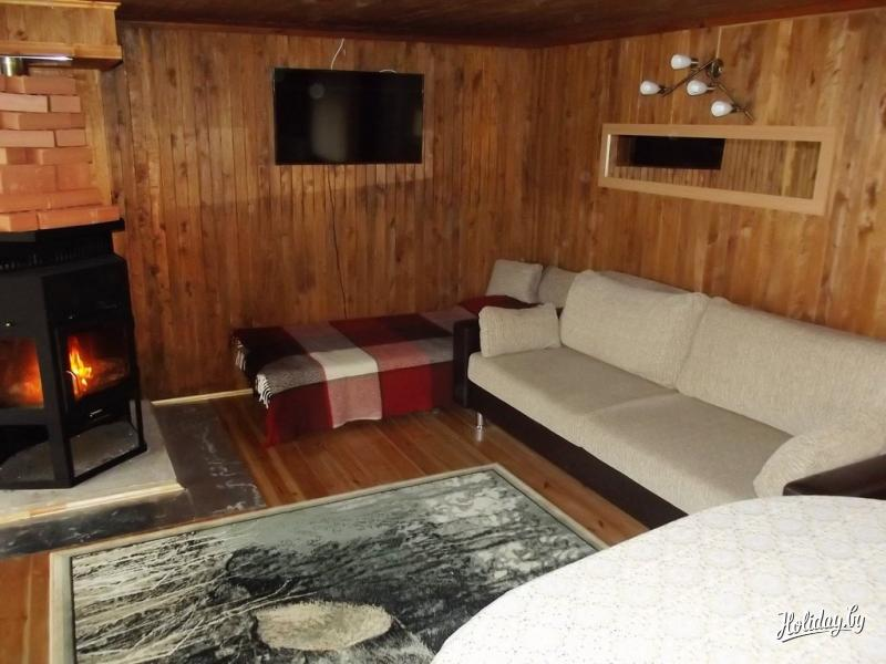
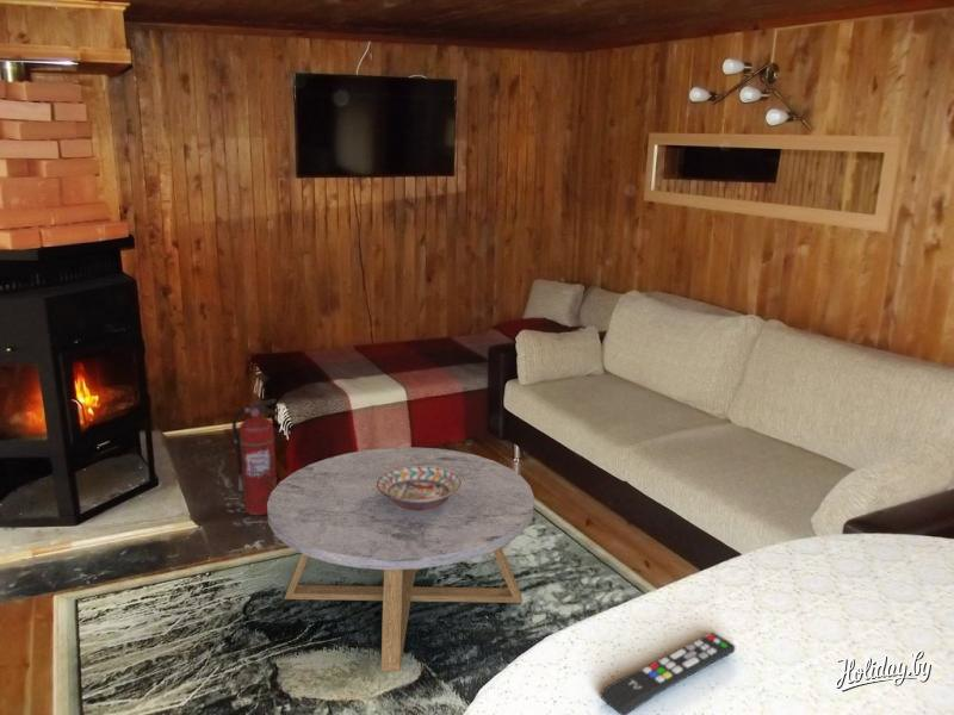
+ decorative bowl [377,467,461,511]
+ fire extinguisher [231,398,280,516]
+ remote control [599,630,737,715]
+ coffee table [267,446,535,672]
